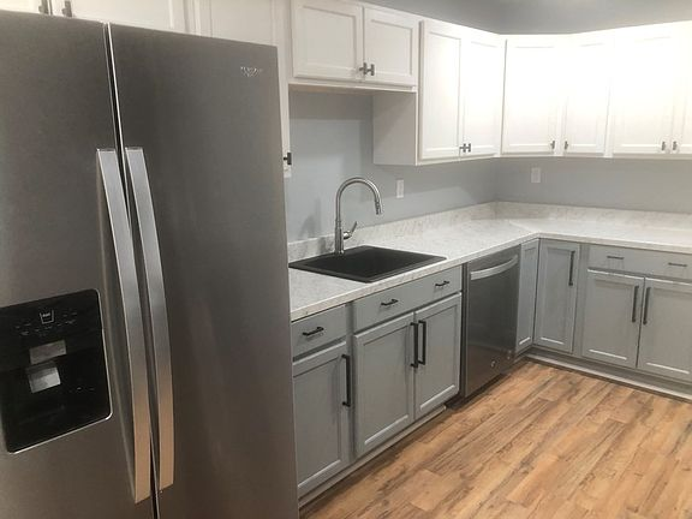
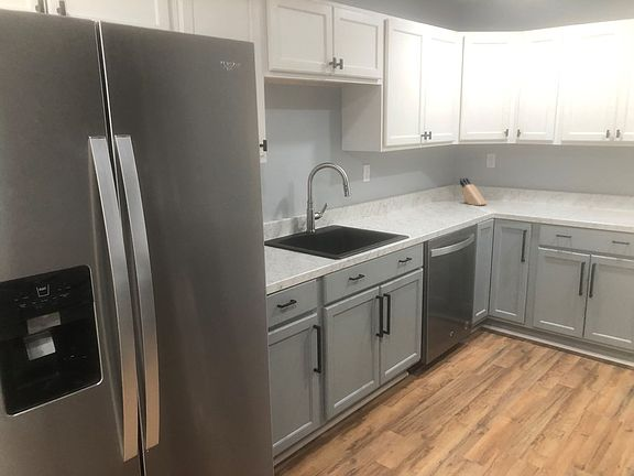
+ knife block [459,176,488,206]
